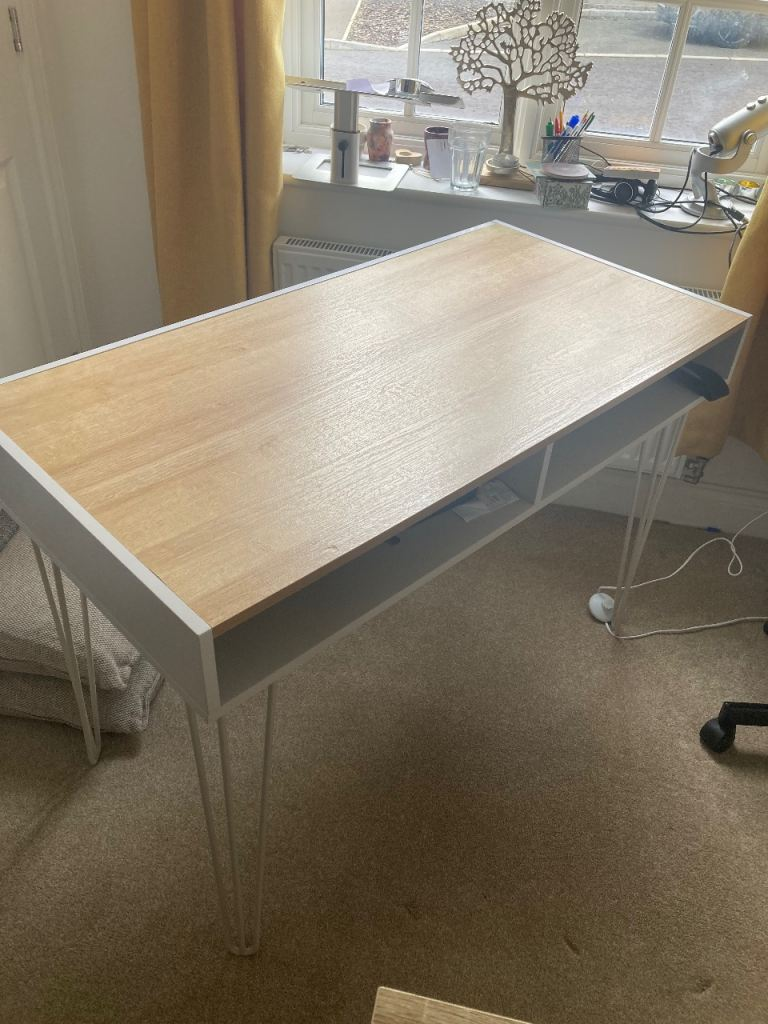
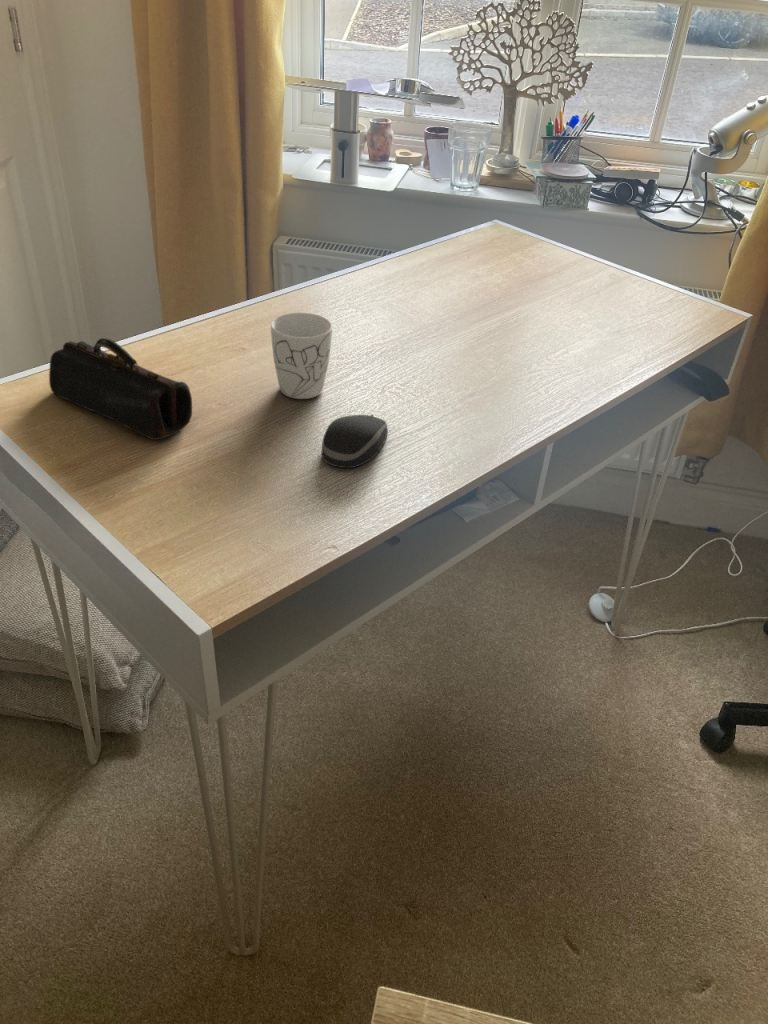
+ mug [270,311,333,400]
+ pencil case [48,337,193,441]
+ computer mouse [321,414,389,469]
